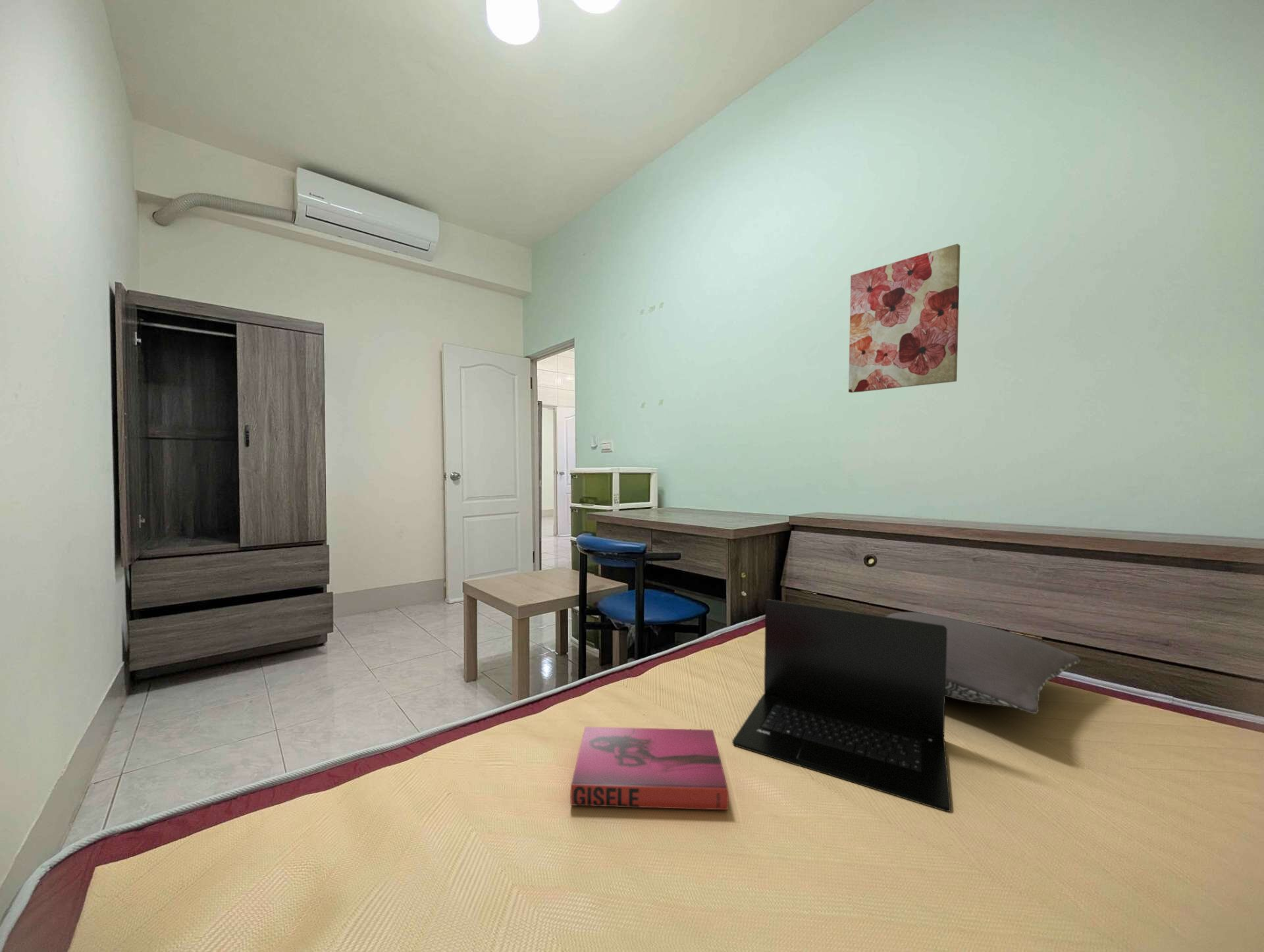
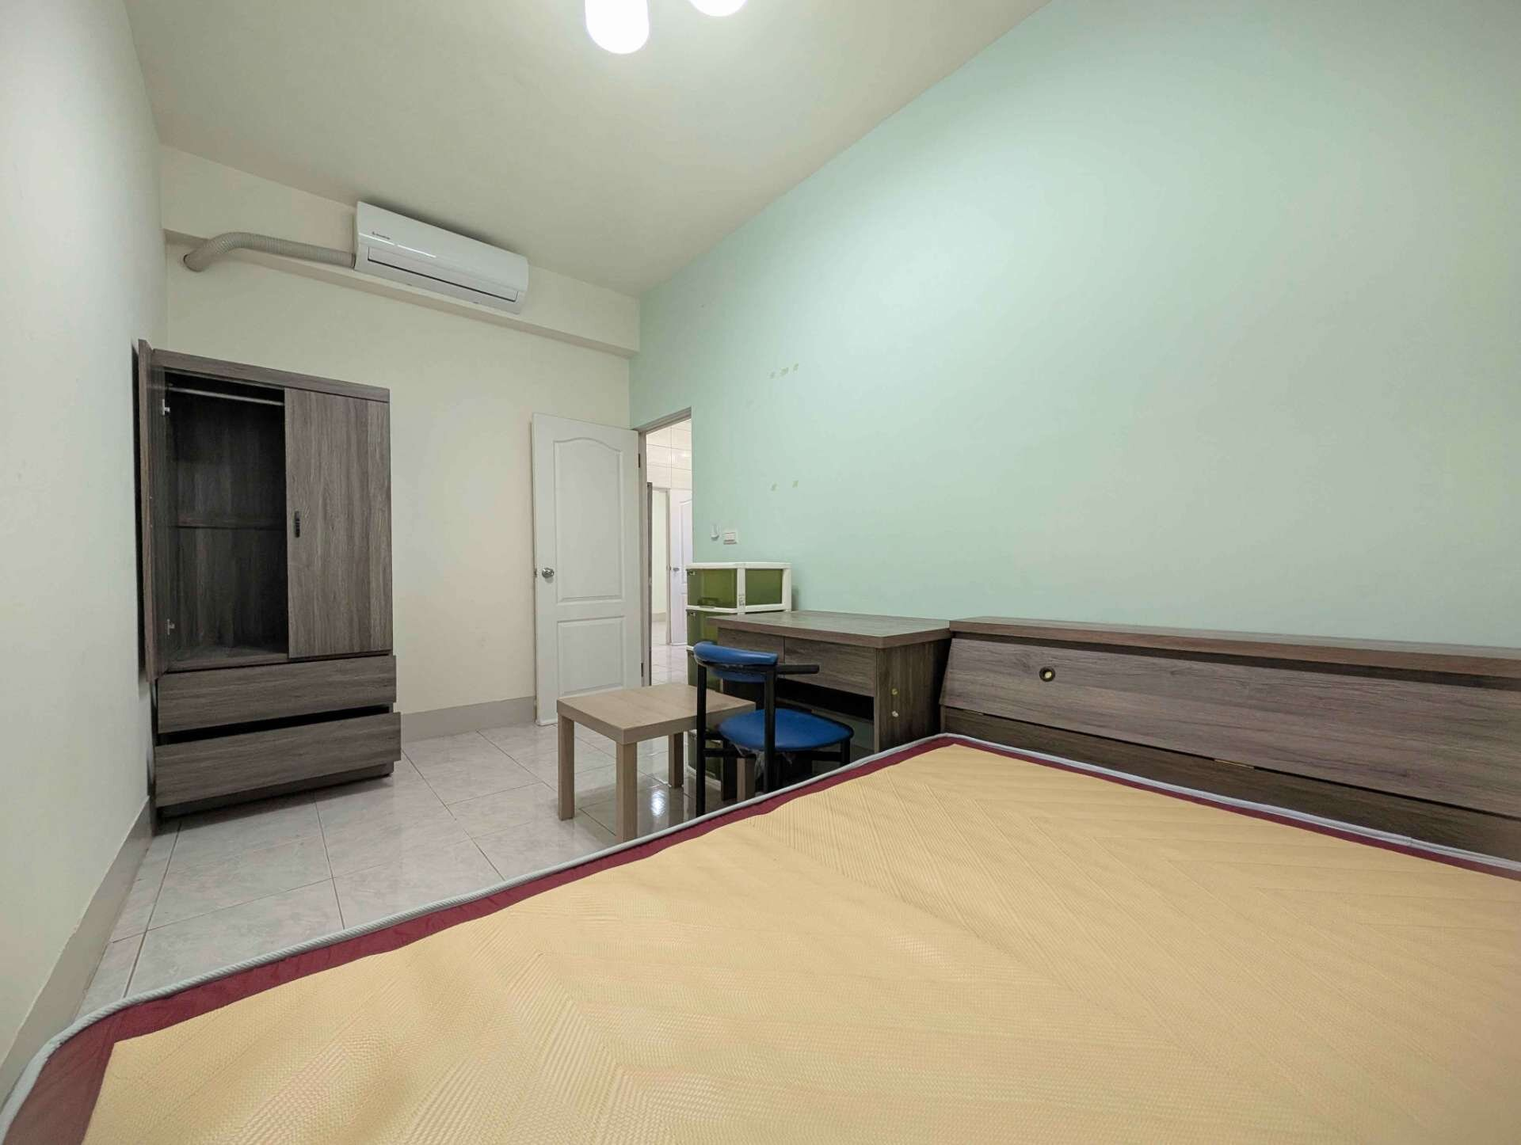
- laptop [732,599,951,812]
- pillow [885,612,1081,714]
- wall art [848,243,961,394]
- hardback book [569,726,729,810]
